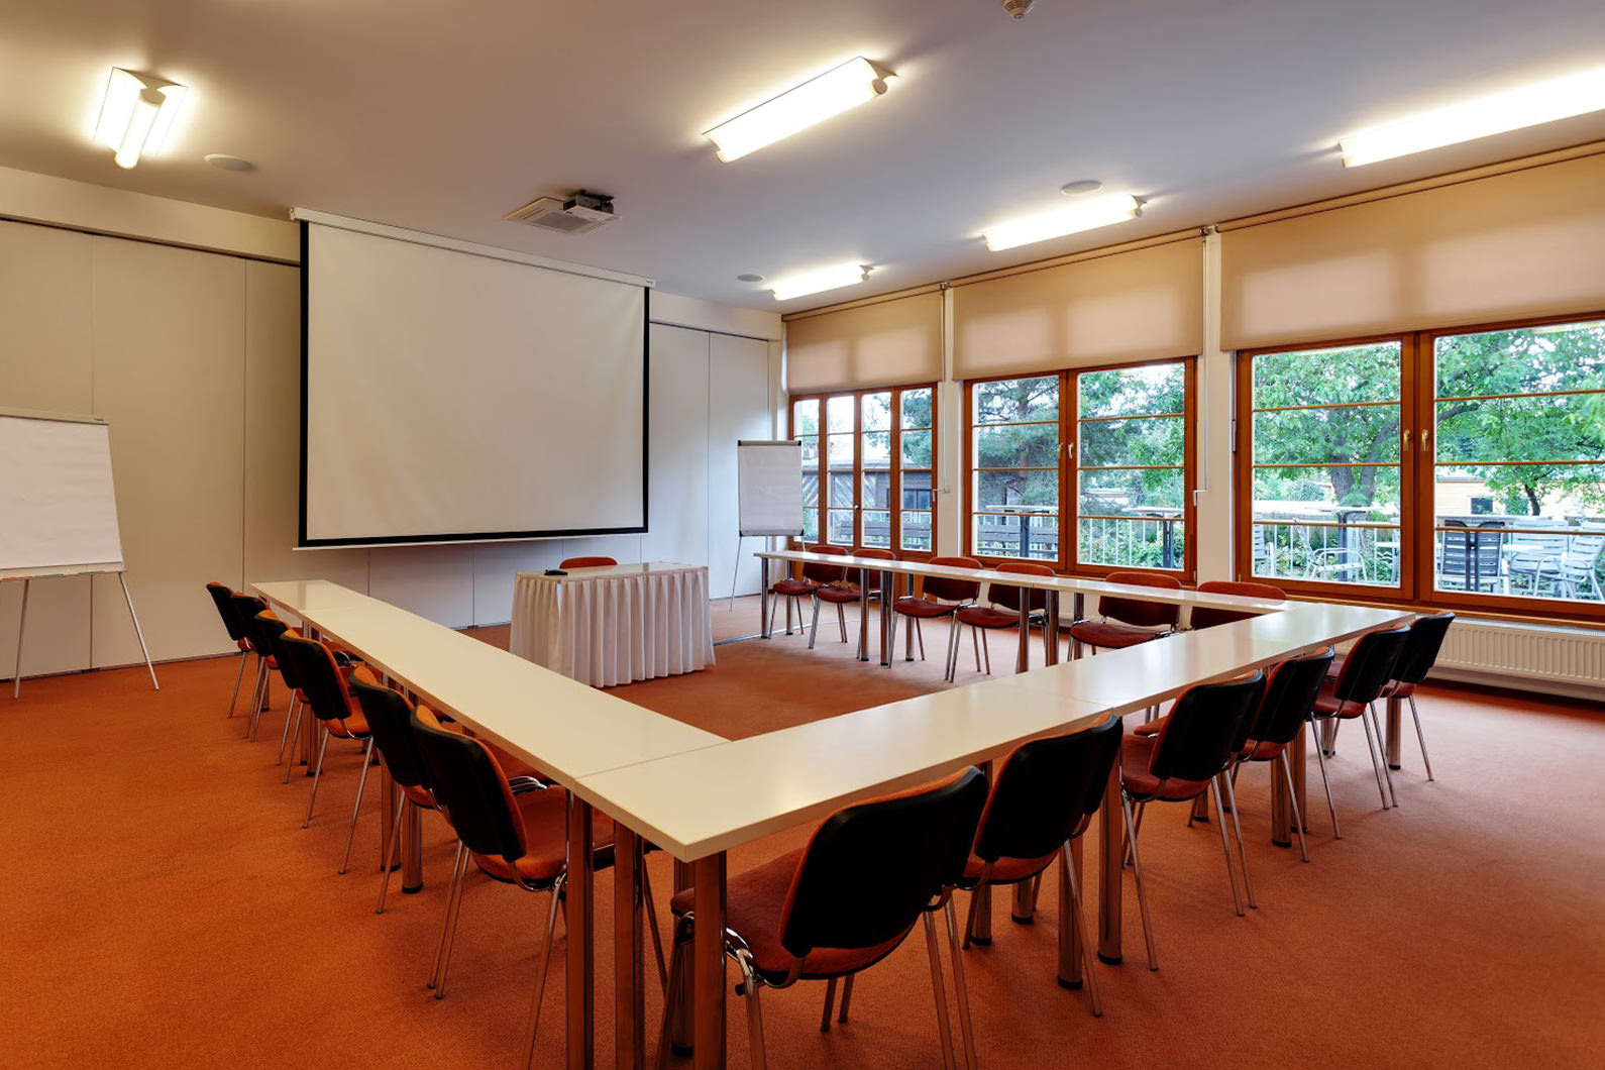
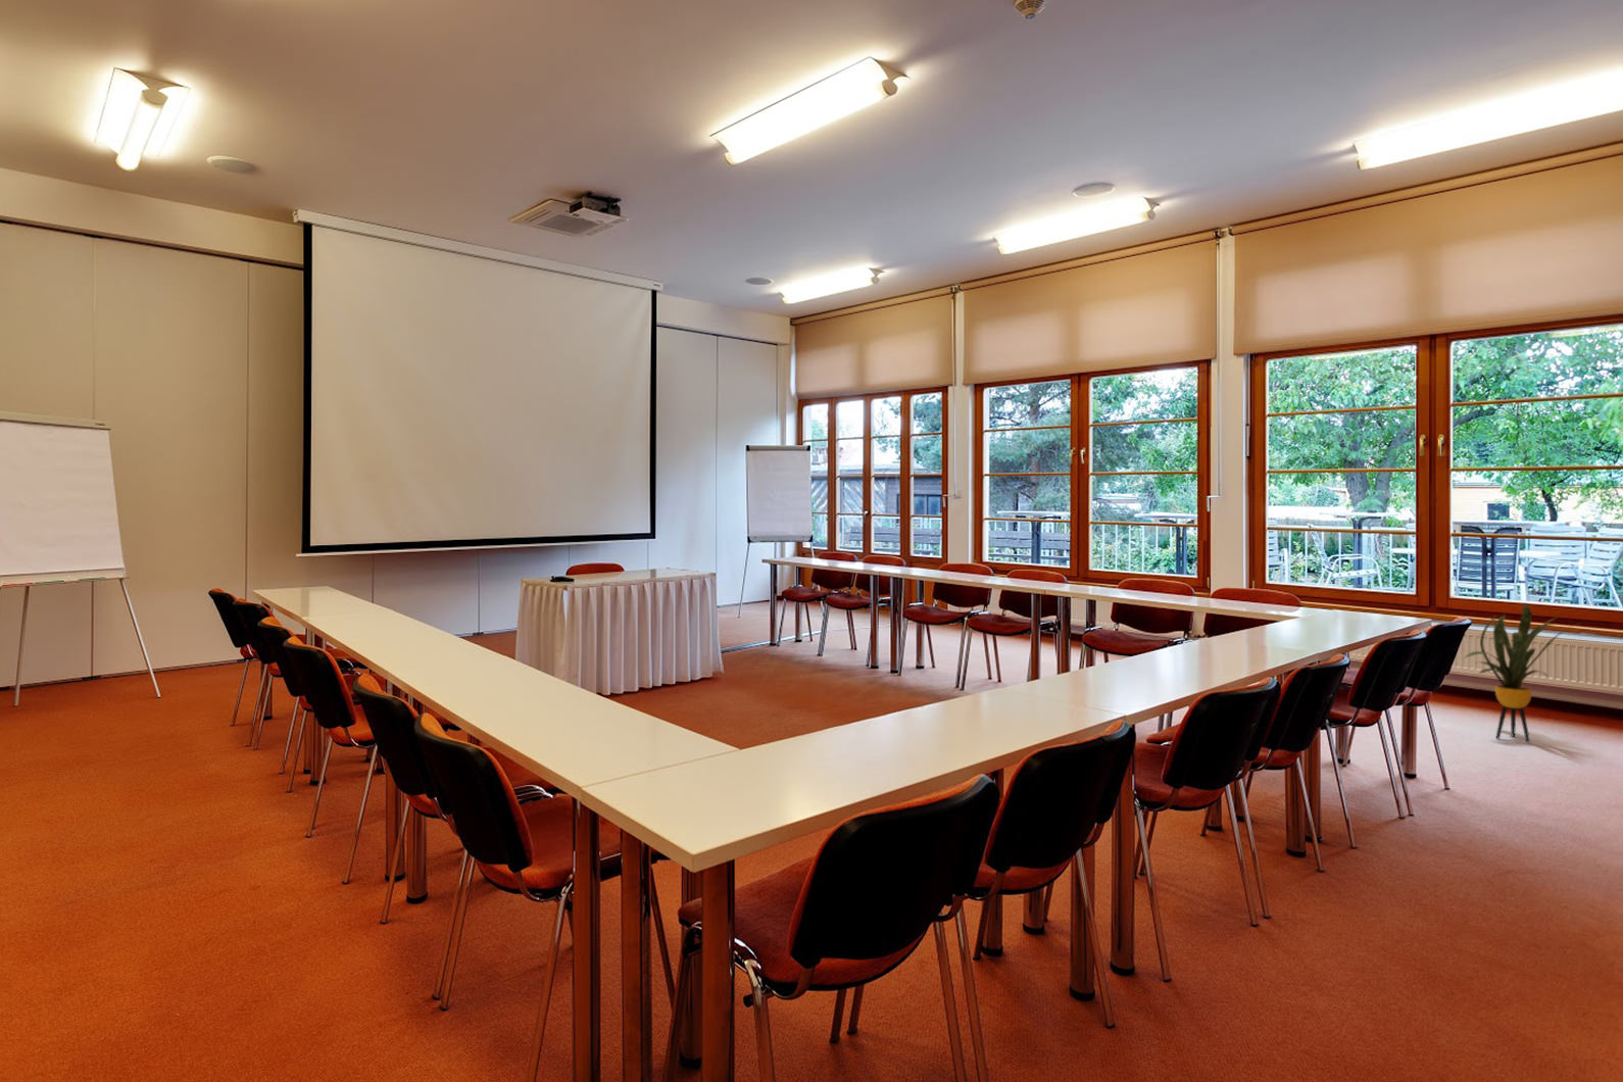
+ house plant [1461,603,1580,743]
